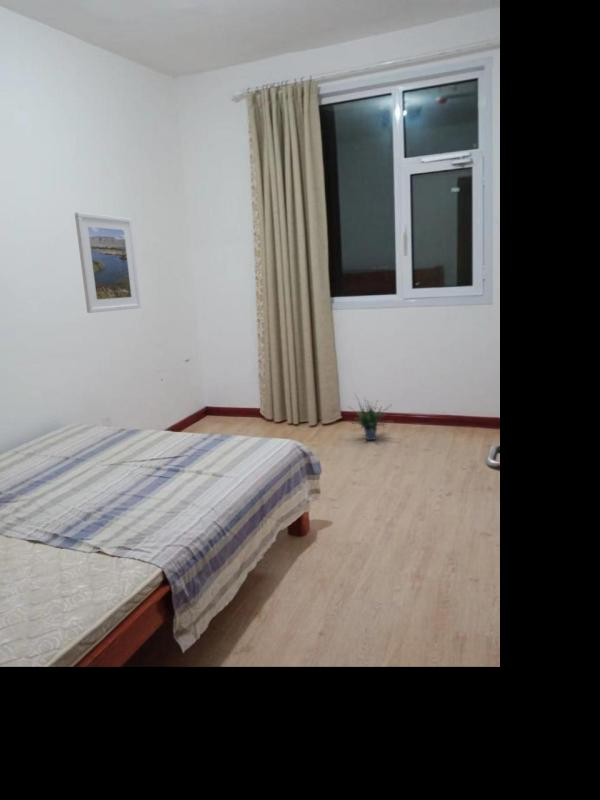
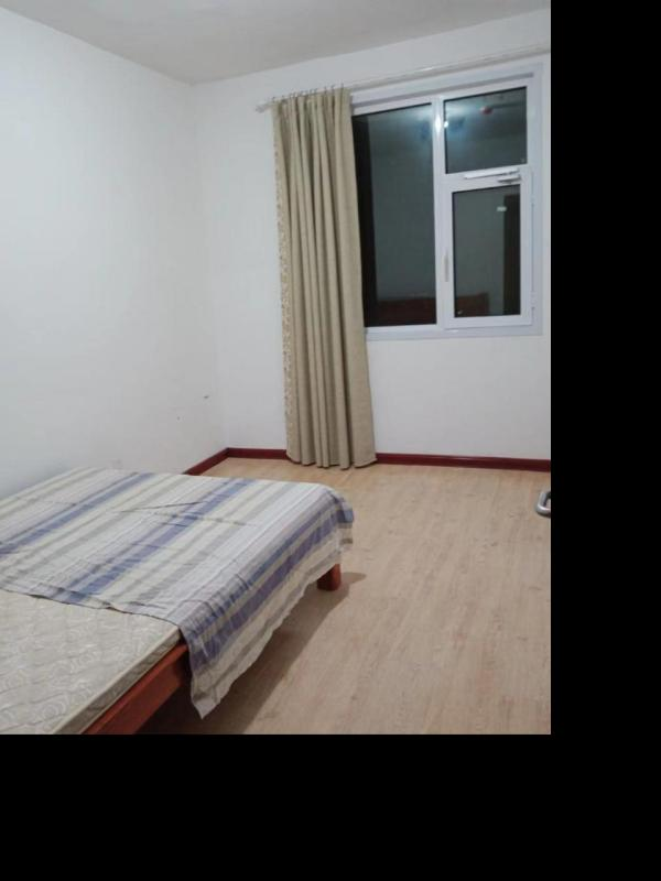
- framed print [74,211,142,314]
- potted plant [346,391,393,441]
